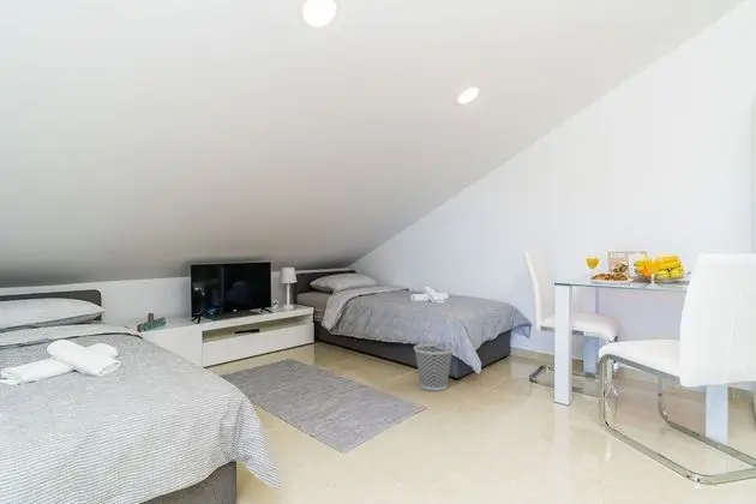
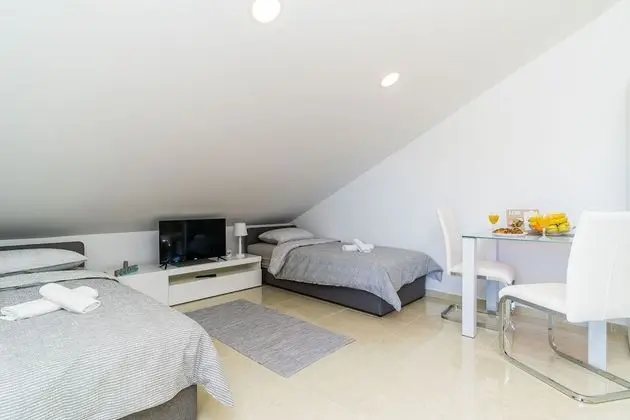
- wastebasket [413,342,455,392]
